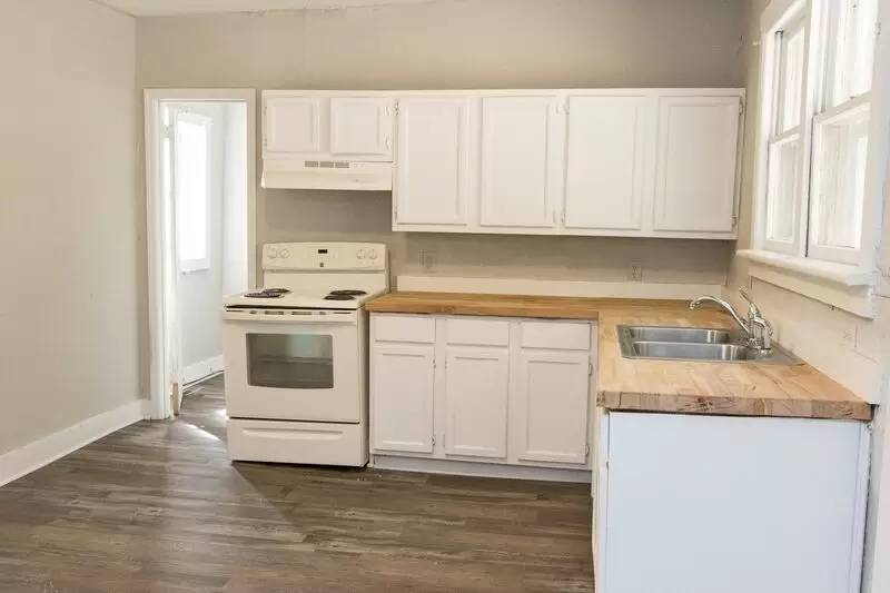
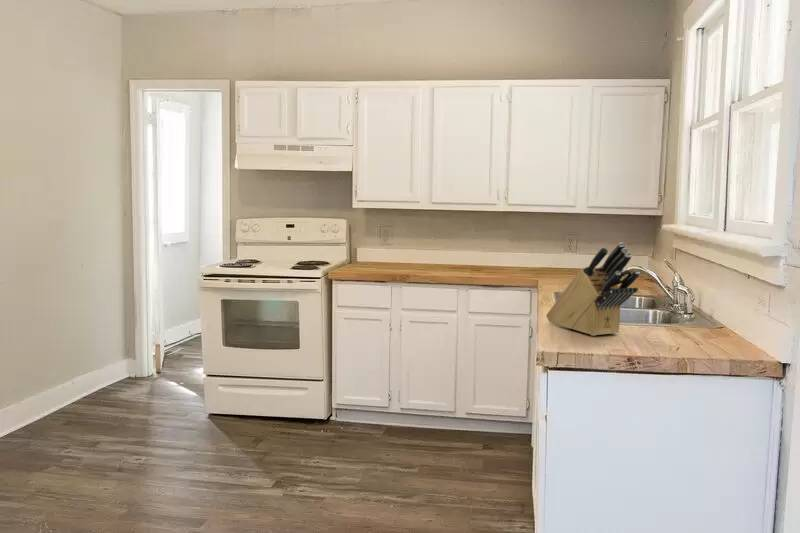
+ knife block [545,241,641,337]
